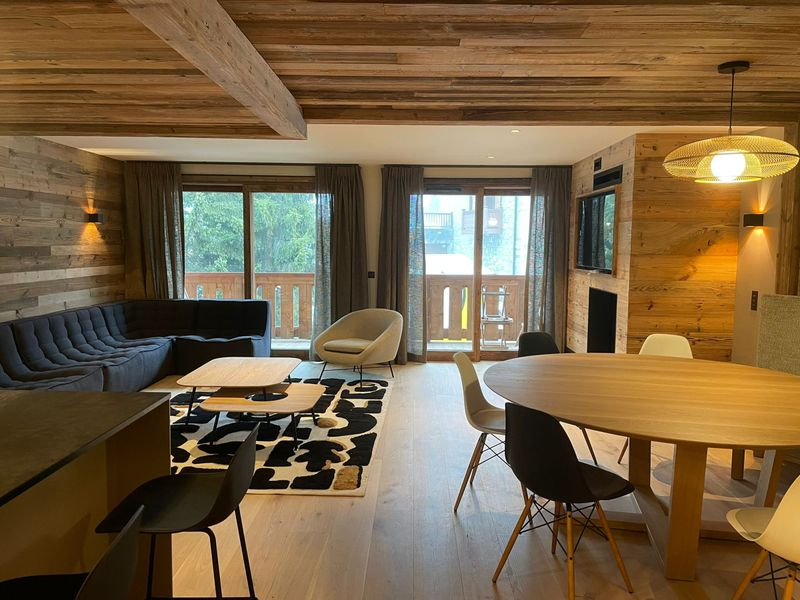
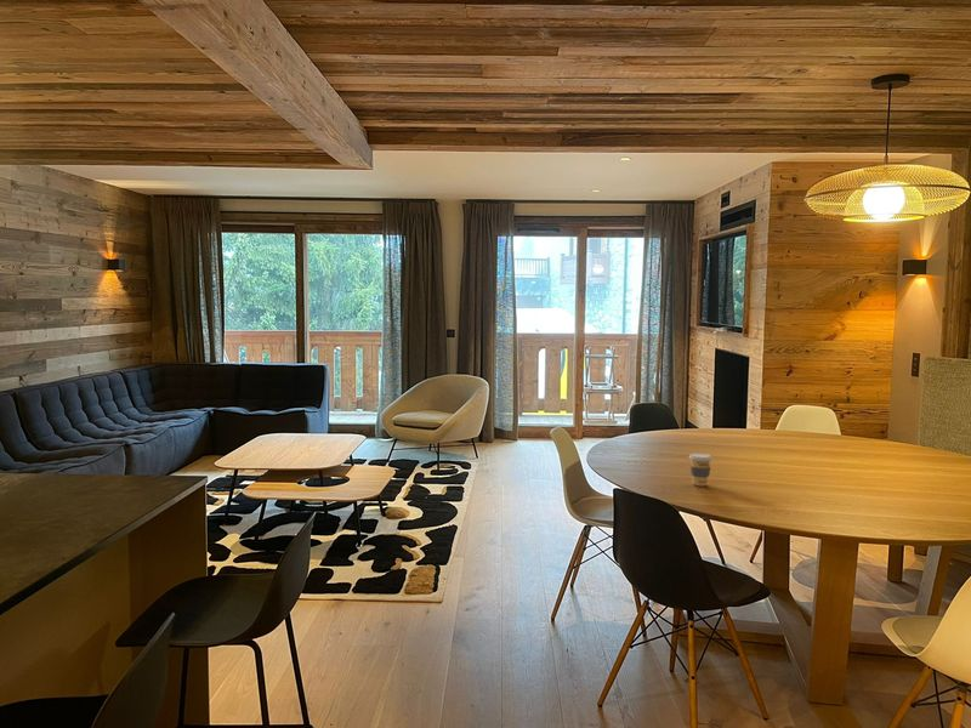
+ coffee cup [688,453,714,488]
